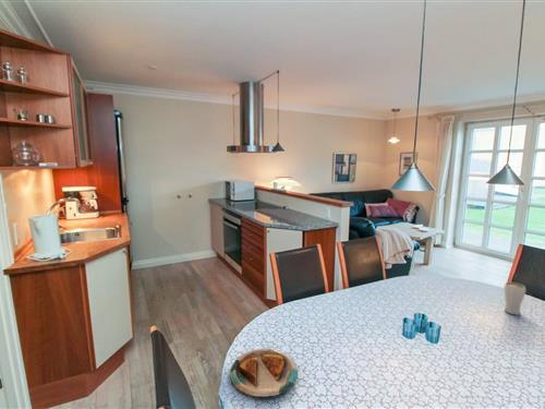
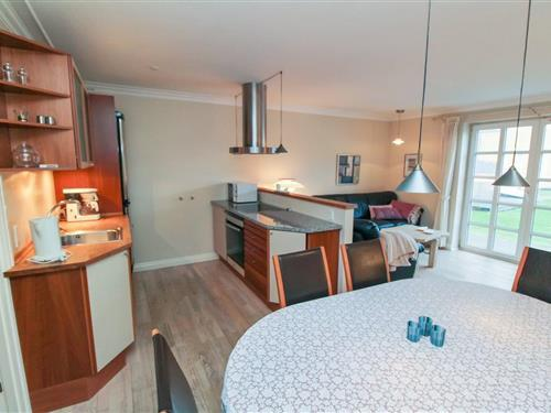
- drinking glass [504,281,526,316]
- plate [229,347,299,398]
